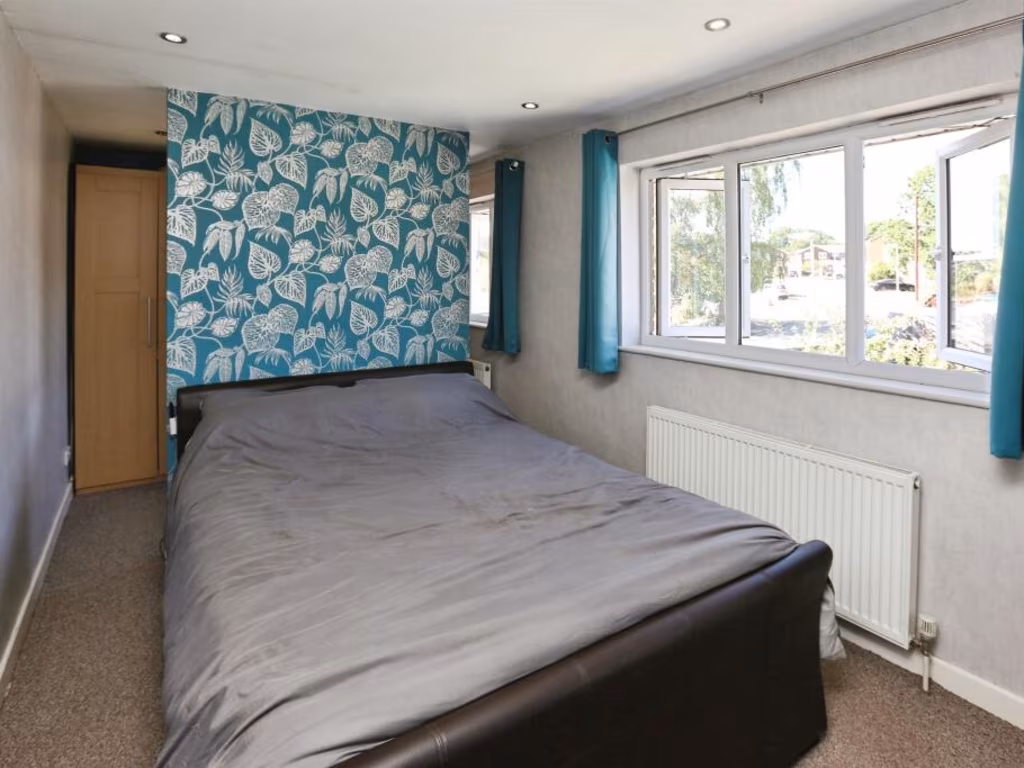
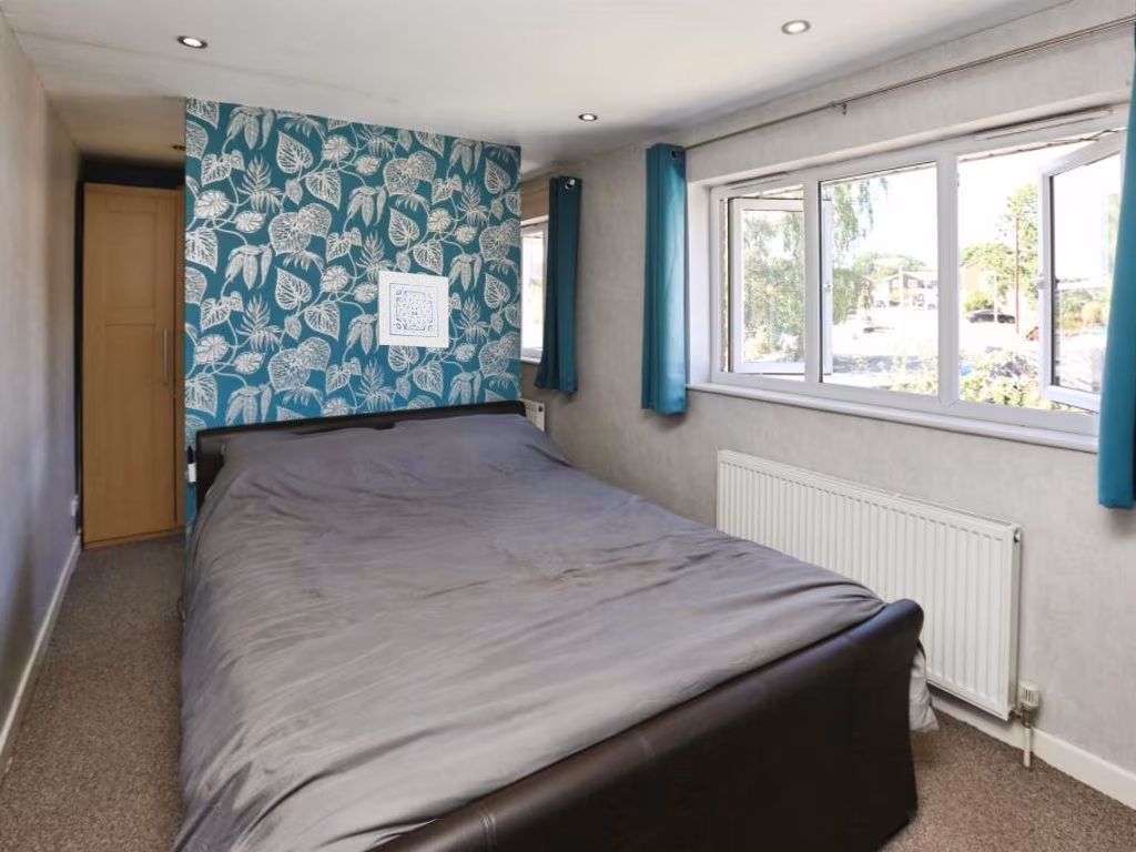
+ wall art [376,270,449,348]
